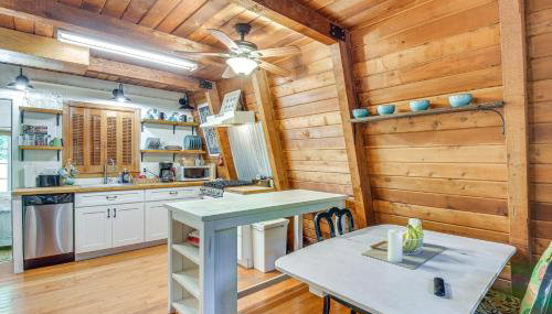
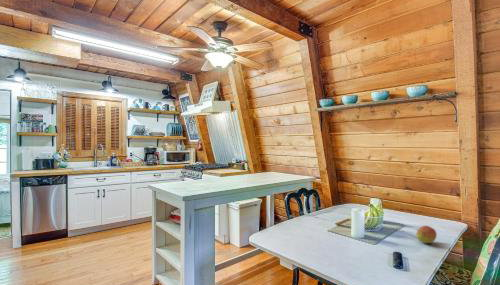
+ fruit [415,225,438,244]
